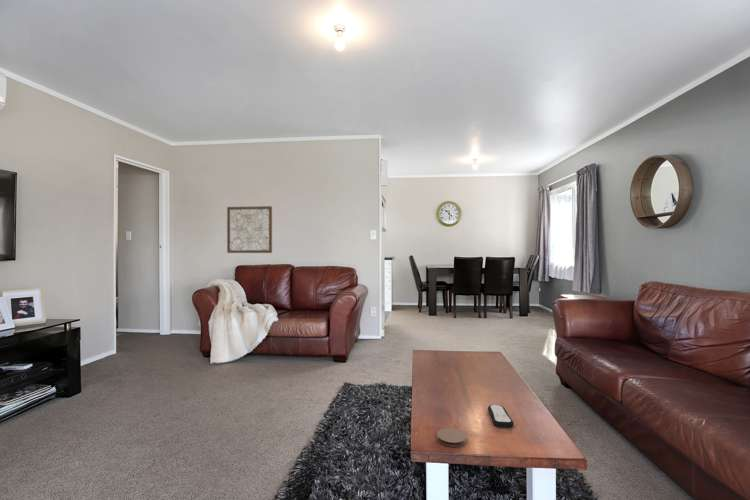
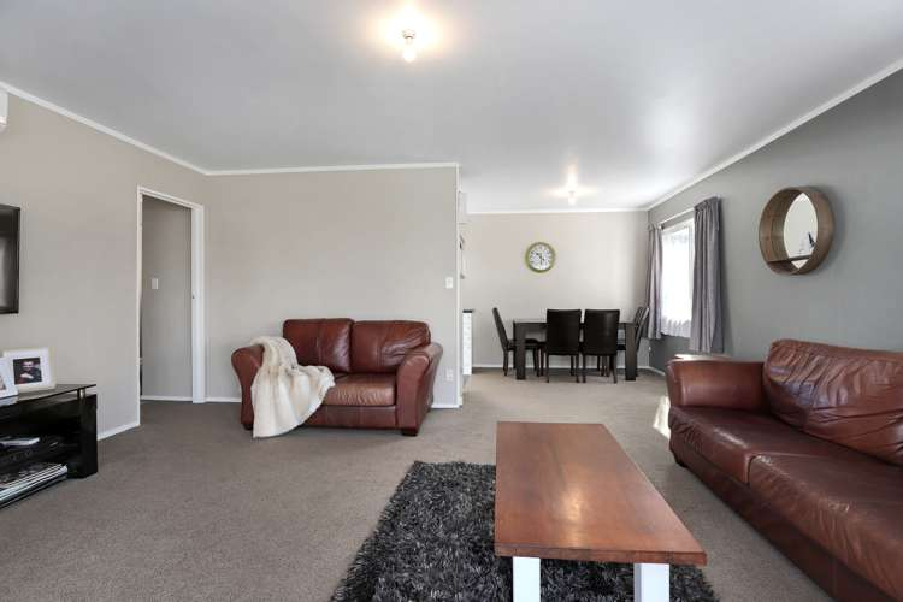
- coaster [436,427,467,448]
- wall art [226,205,273,254]
- remote control [487,404,515,428]
